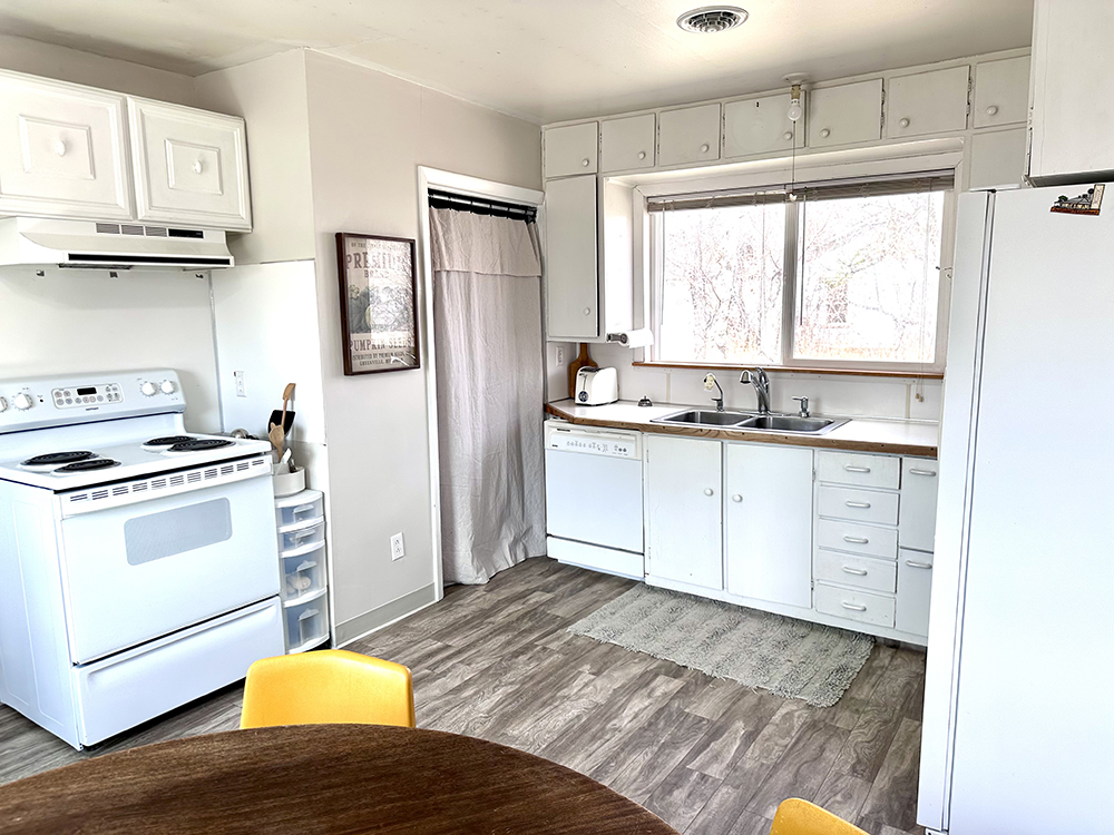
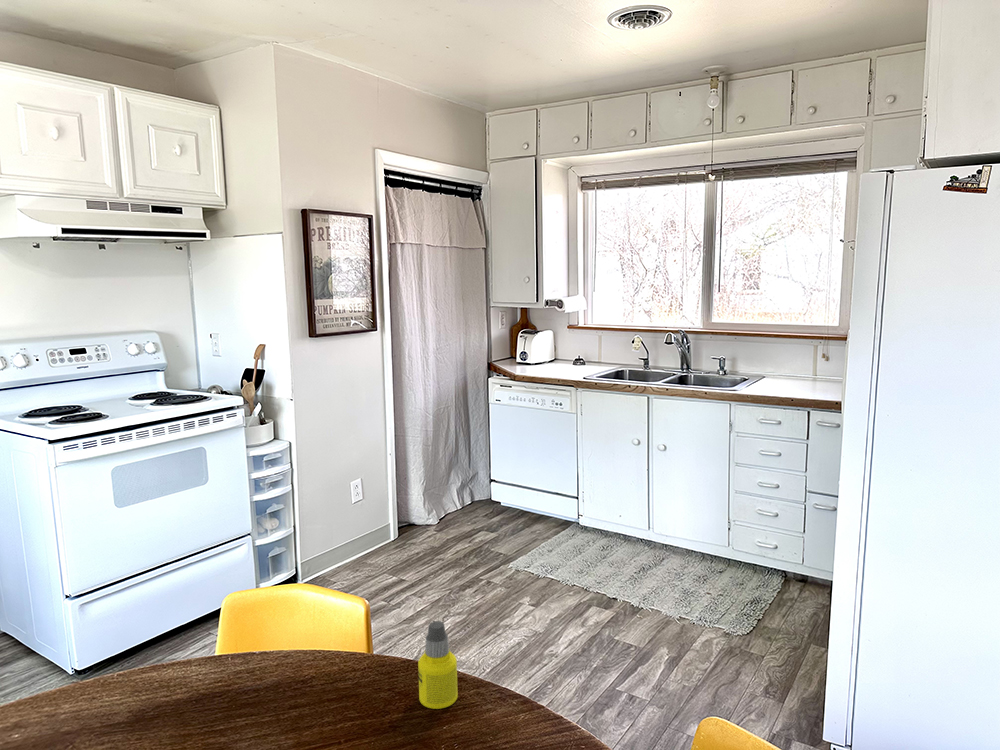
+ bottle [417,620,459,710]
